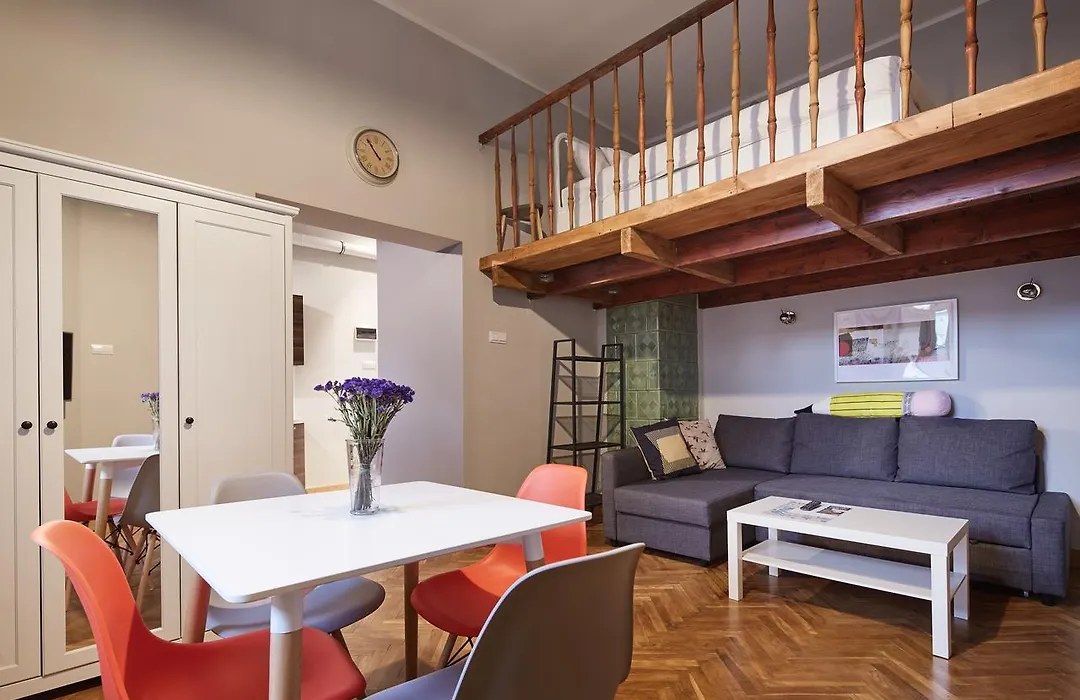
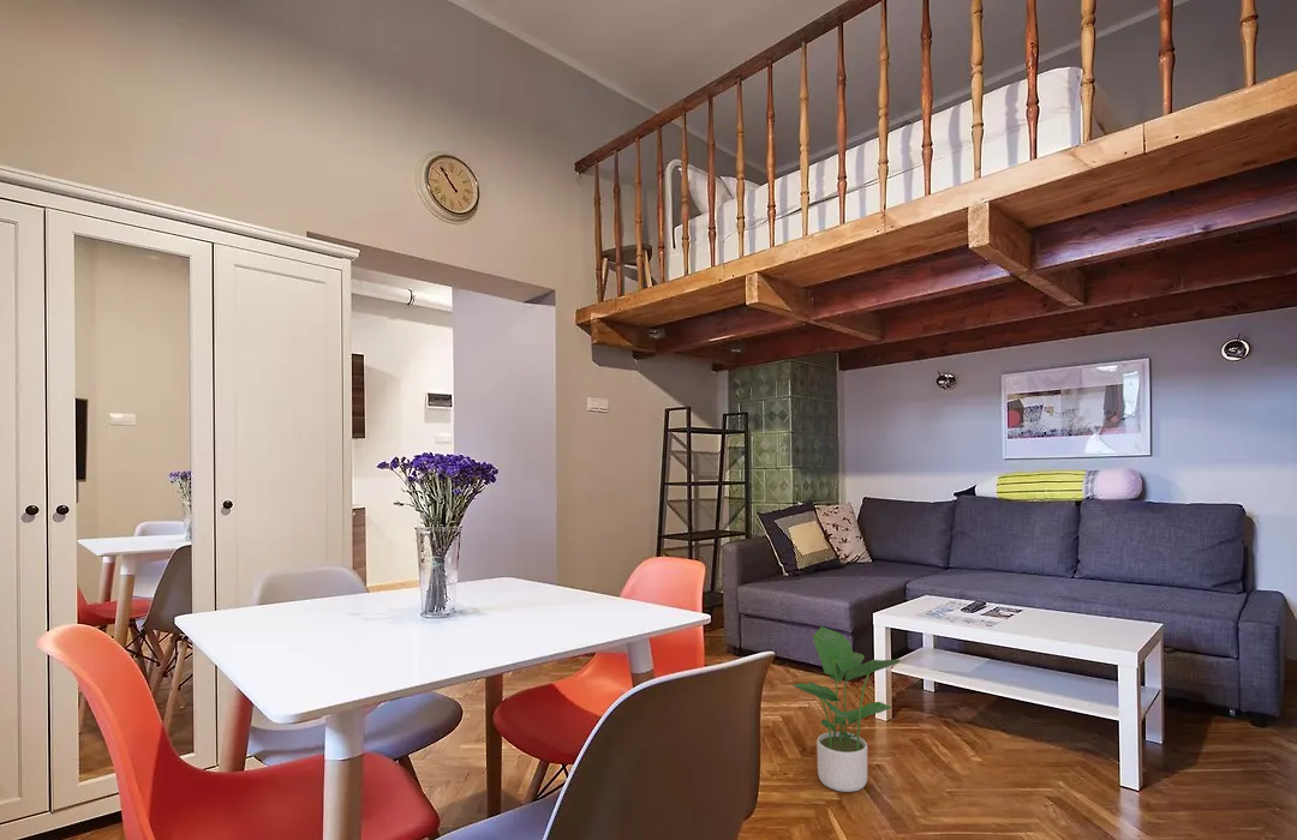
+ potted plant [791,625,902,793]
